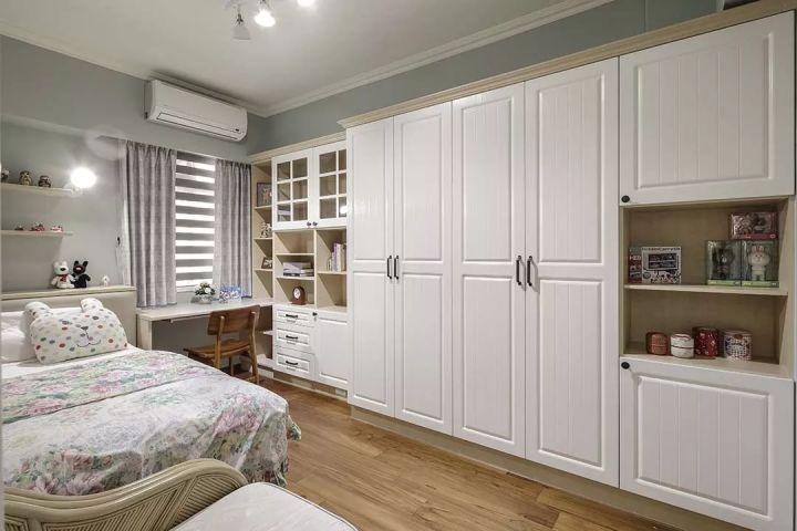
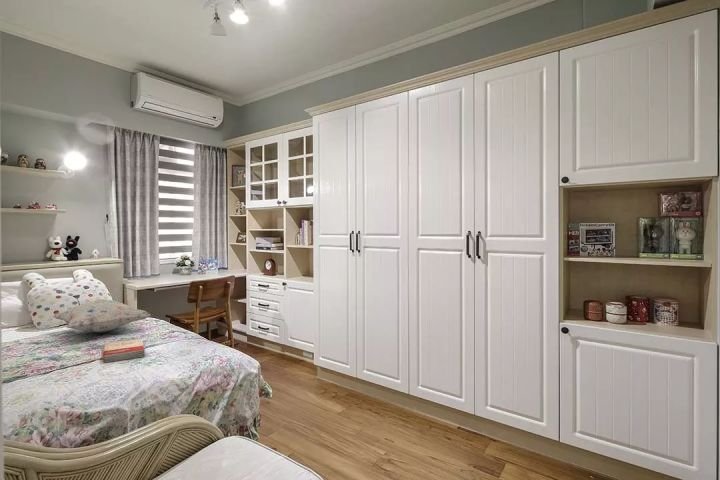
+ decorative pillow [51,298,151,333]
+ book [102,338,146,363]
